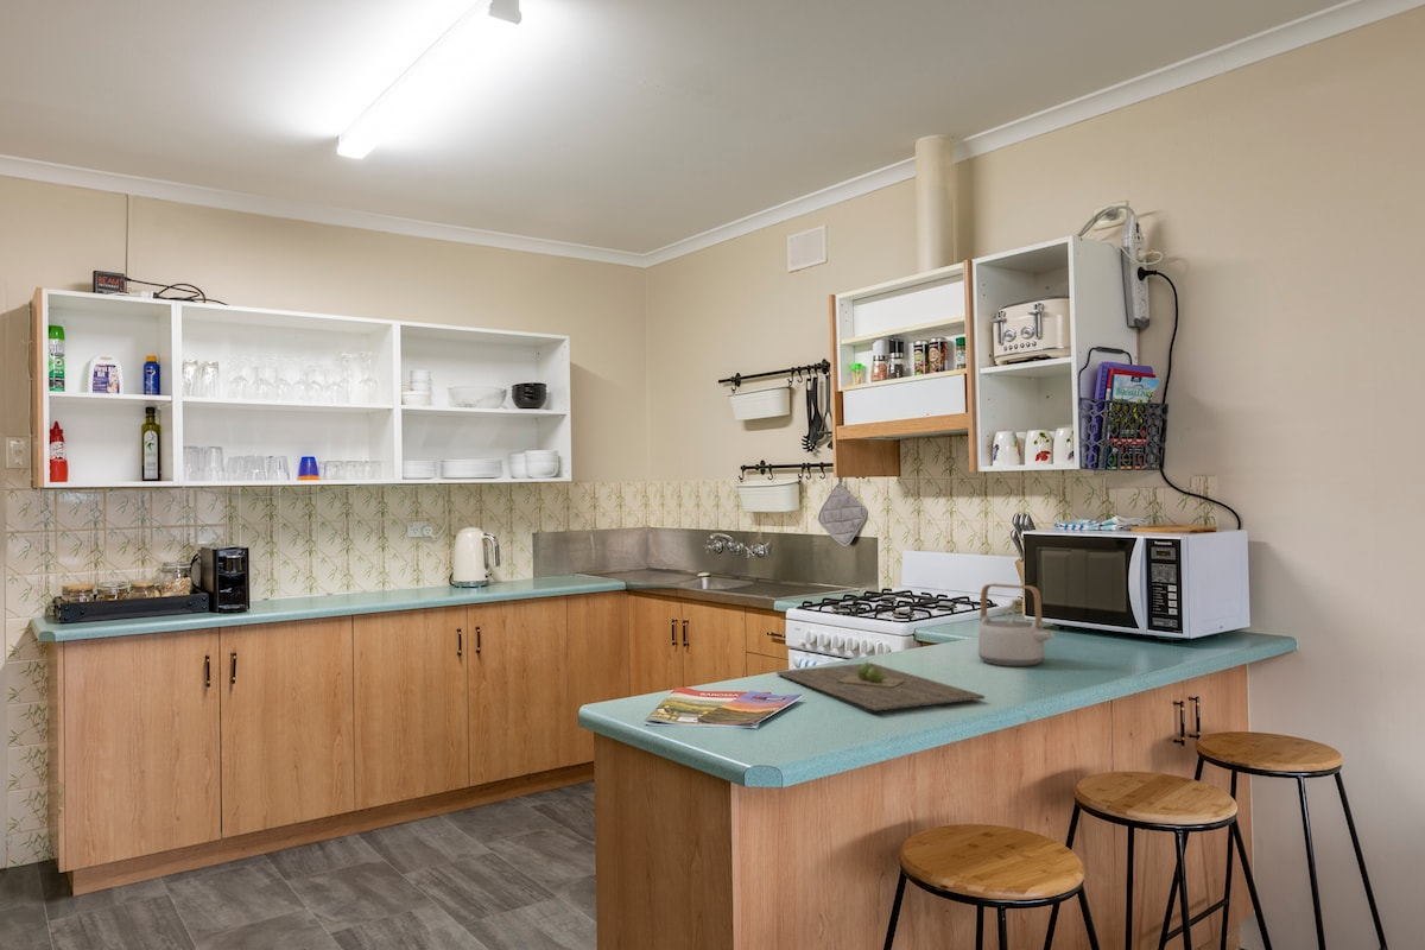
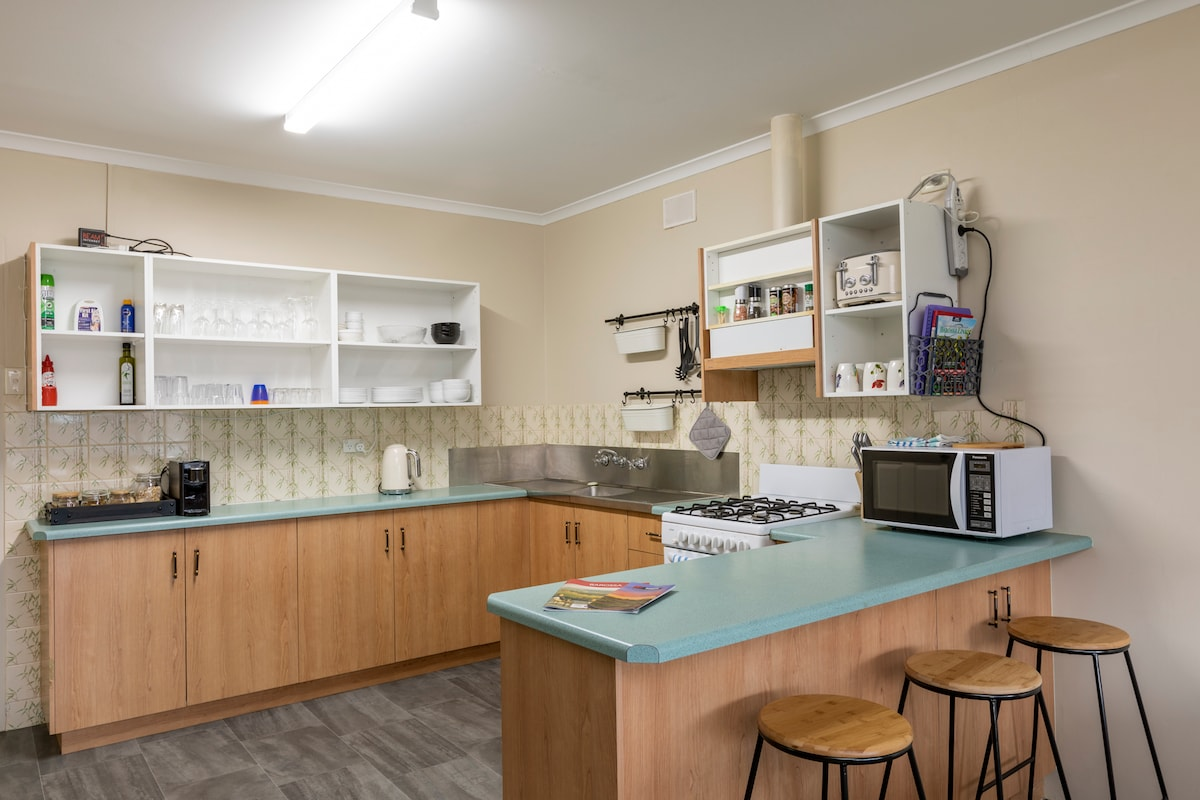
- teapot [977,582,1056,667]
- cutting board [775,659,986,712]
